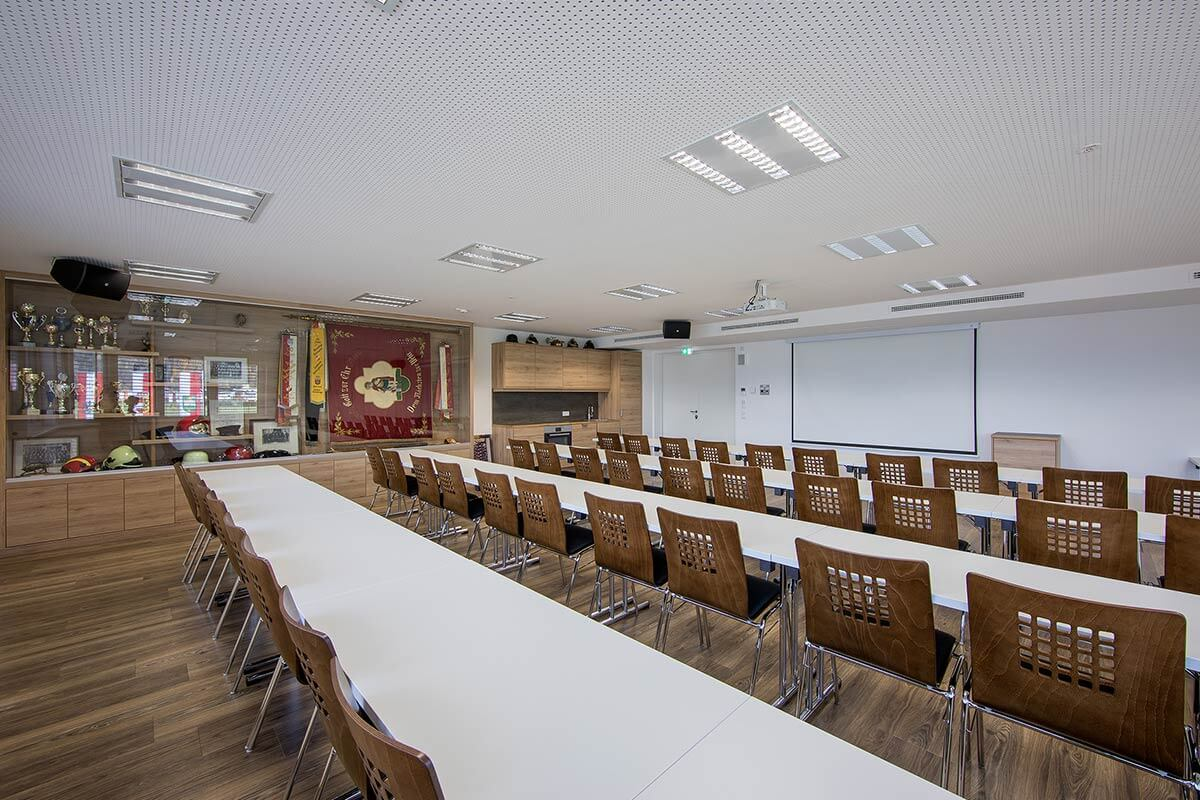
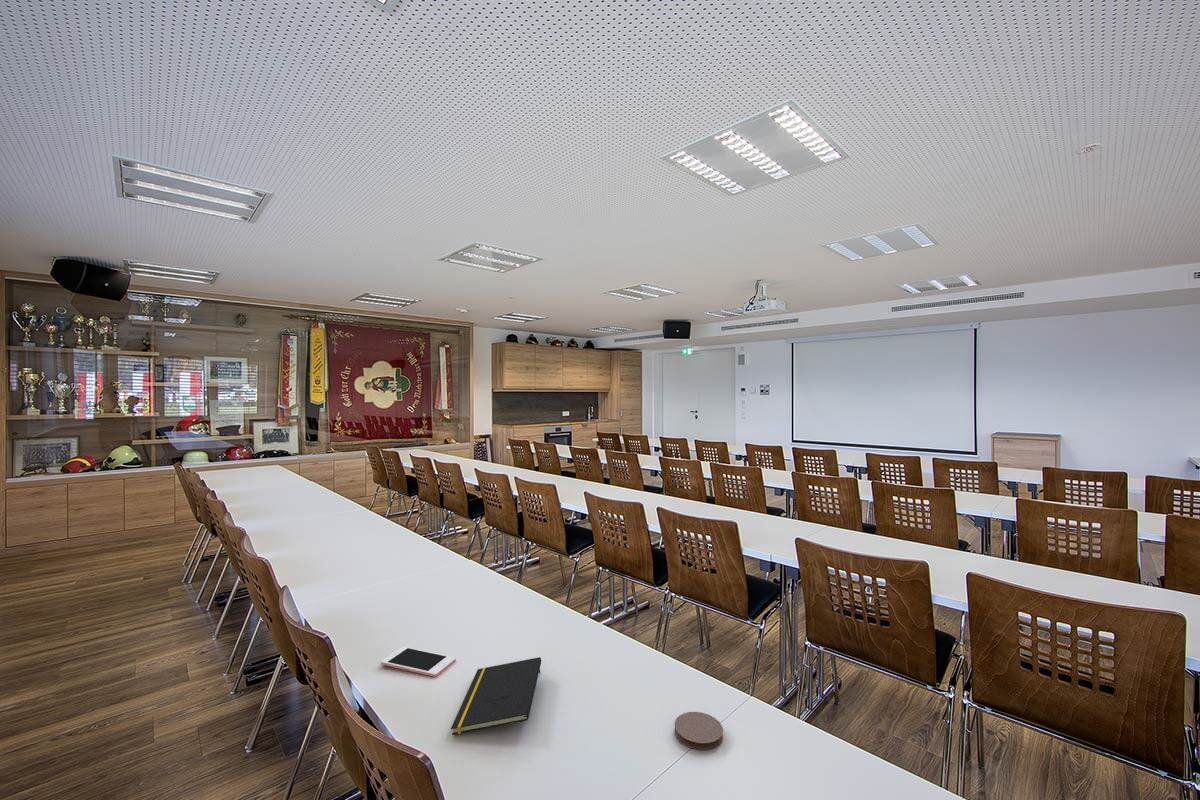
+ notepad [450,656,542,736]
+ cell phone [380,646,456,678]
+ coaster [674,711,724,751]
